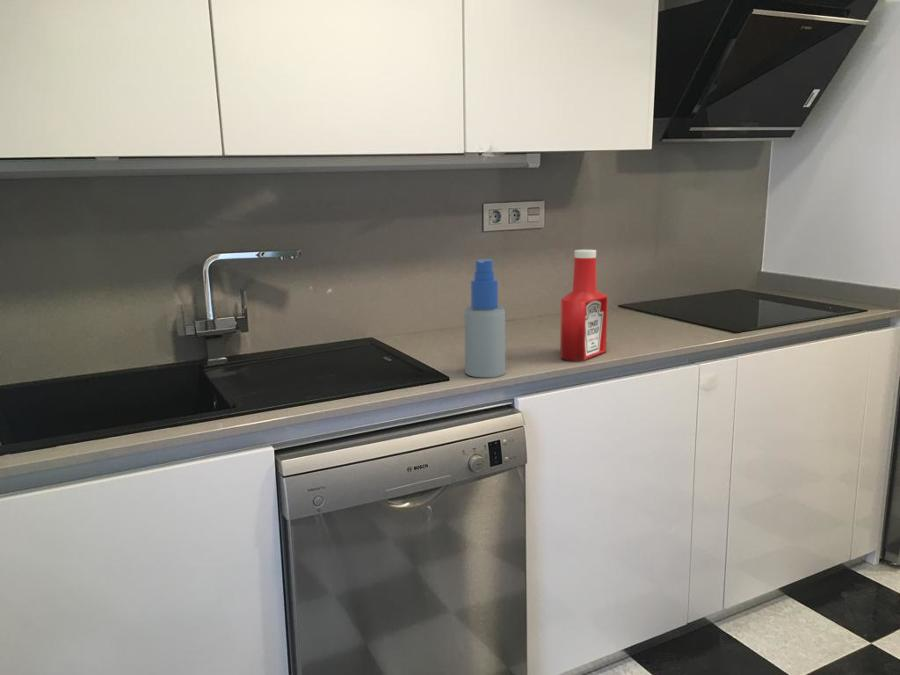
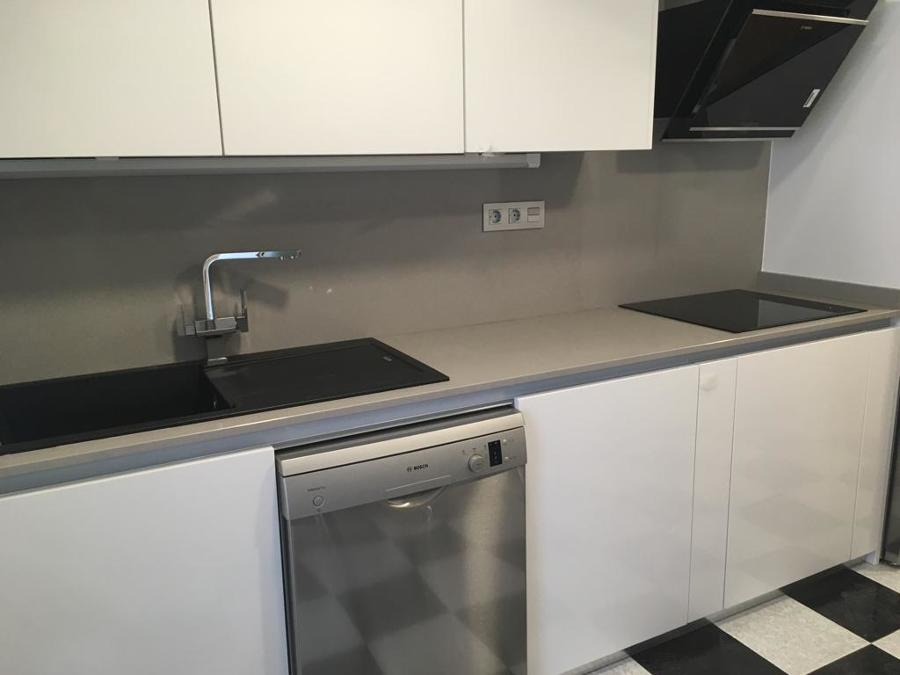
- spray bottle [464,258,506,378]
- soap bottle [559,249,609,362]
